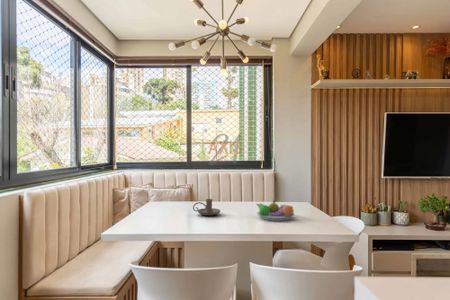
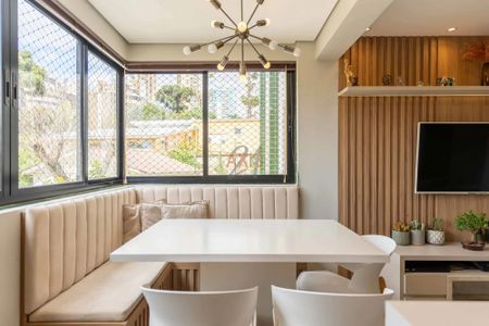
- fruit bowl [256,199,296,222]
- candle holder [192,198,221,216]
